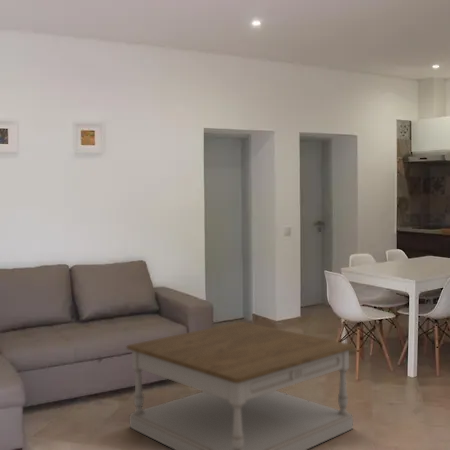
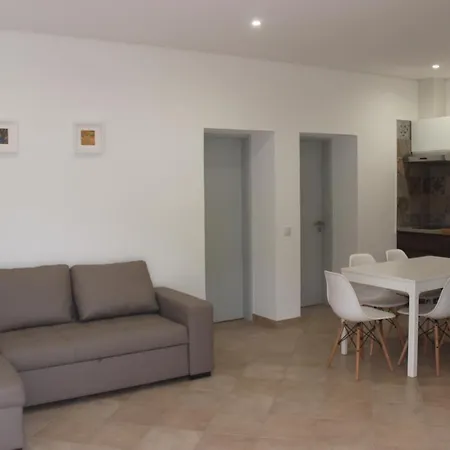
- coffee table [125,321,356,450]
